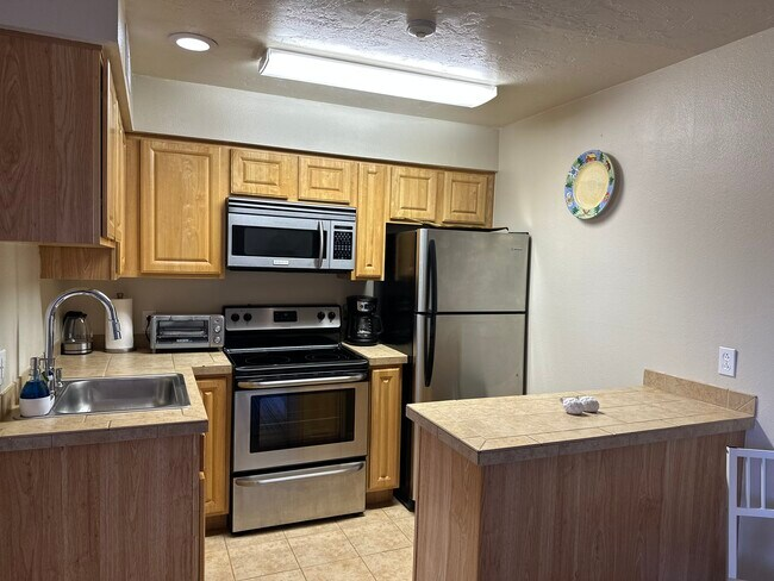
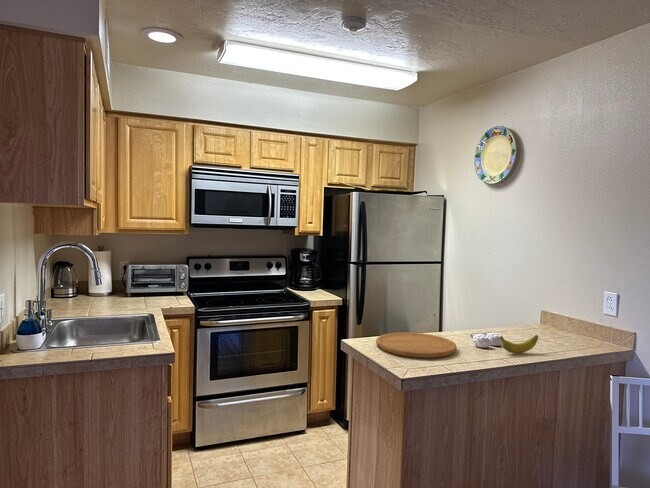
+ banana [499,334,539,354]
+ cutting board [375,331,457,359]
